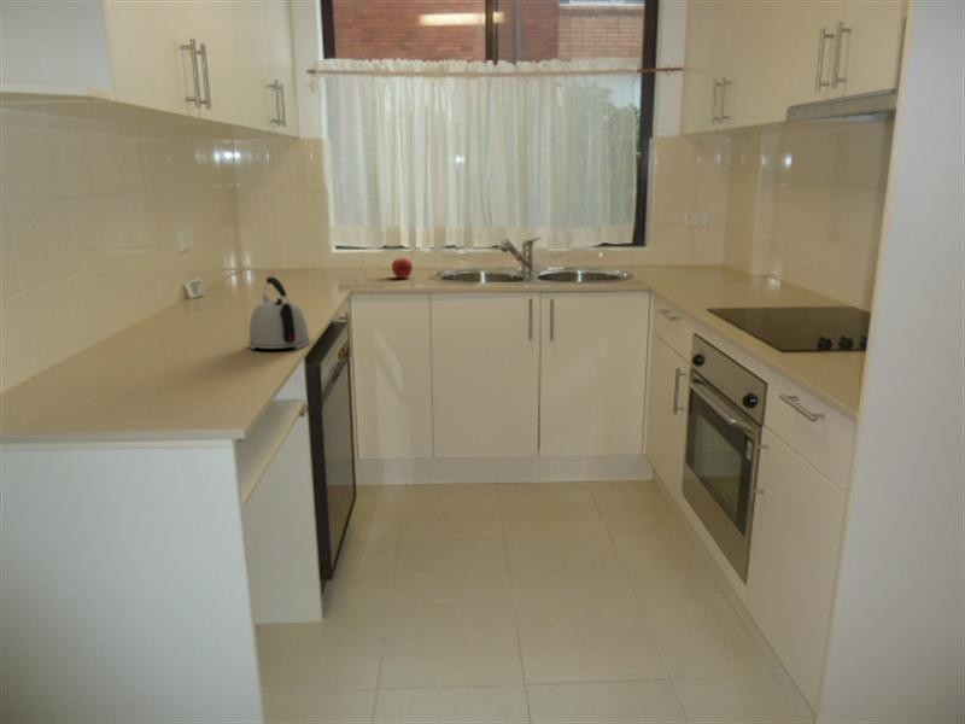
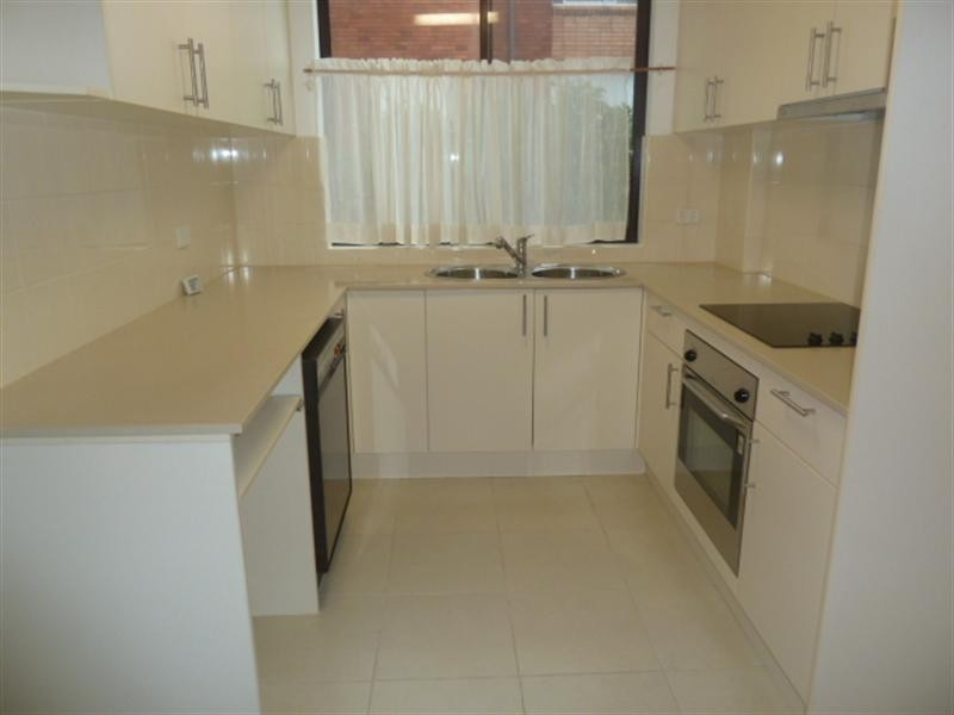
- apple [391,255,414,280]
- kettle [248,275,310,351]
